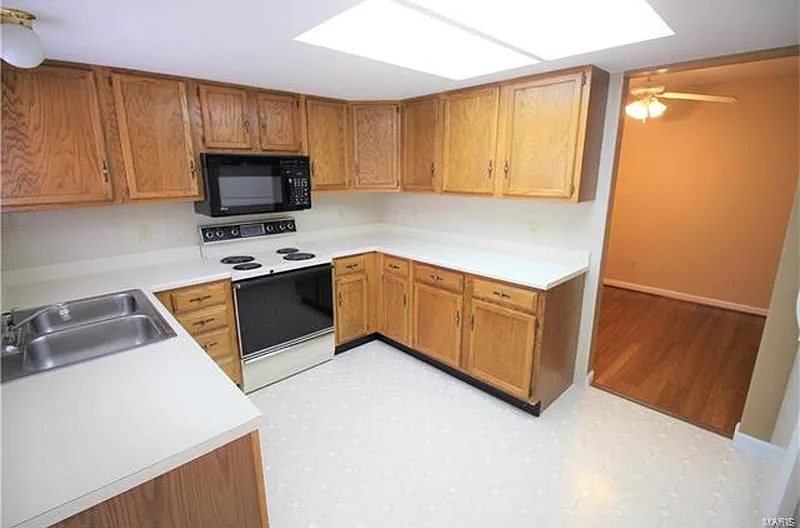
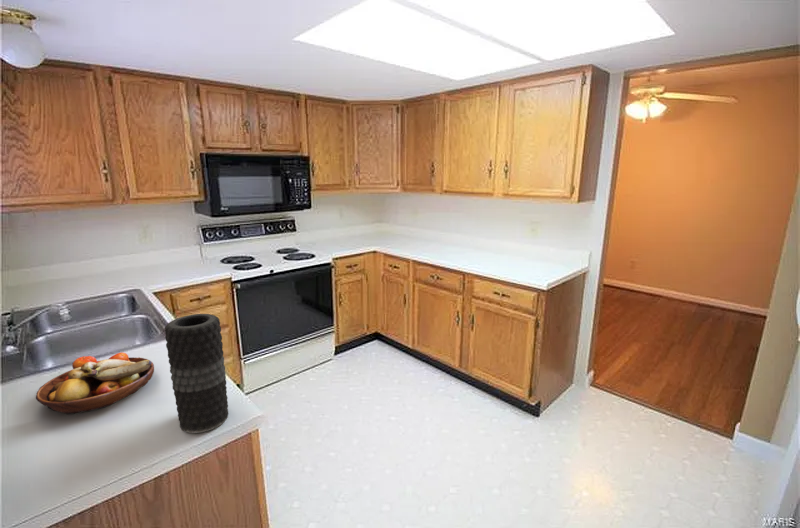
+ vase [164,313,229,434]
+ fruit bowl [35,351,155,415]
